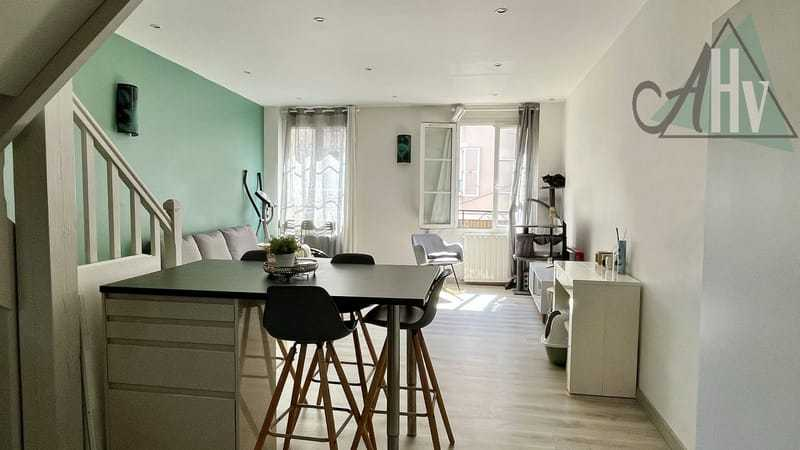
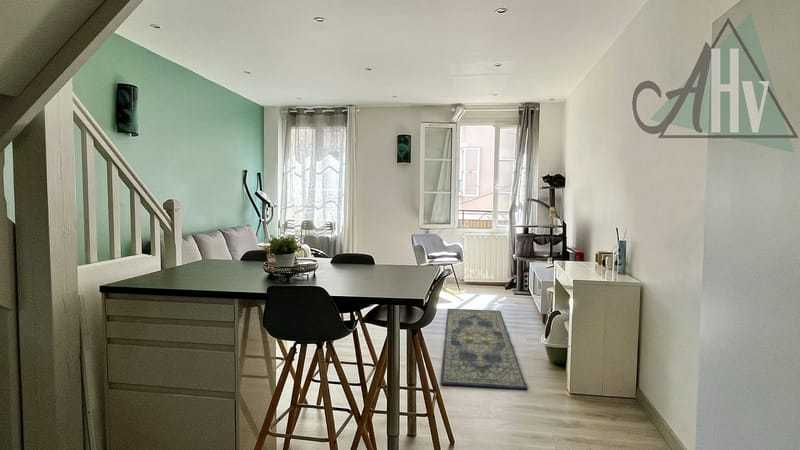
+ rug [440,308,528,390]
